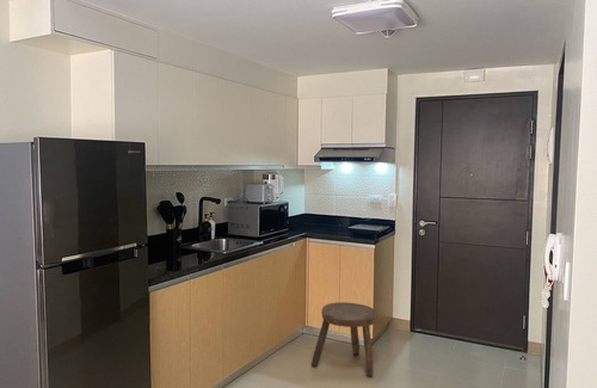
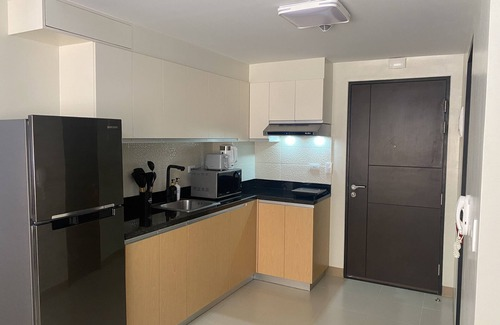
- stool [310,301,378,377]
